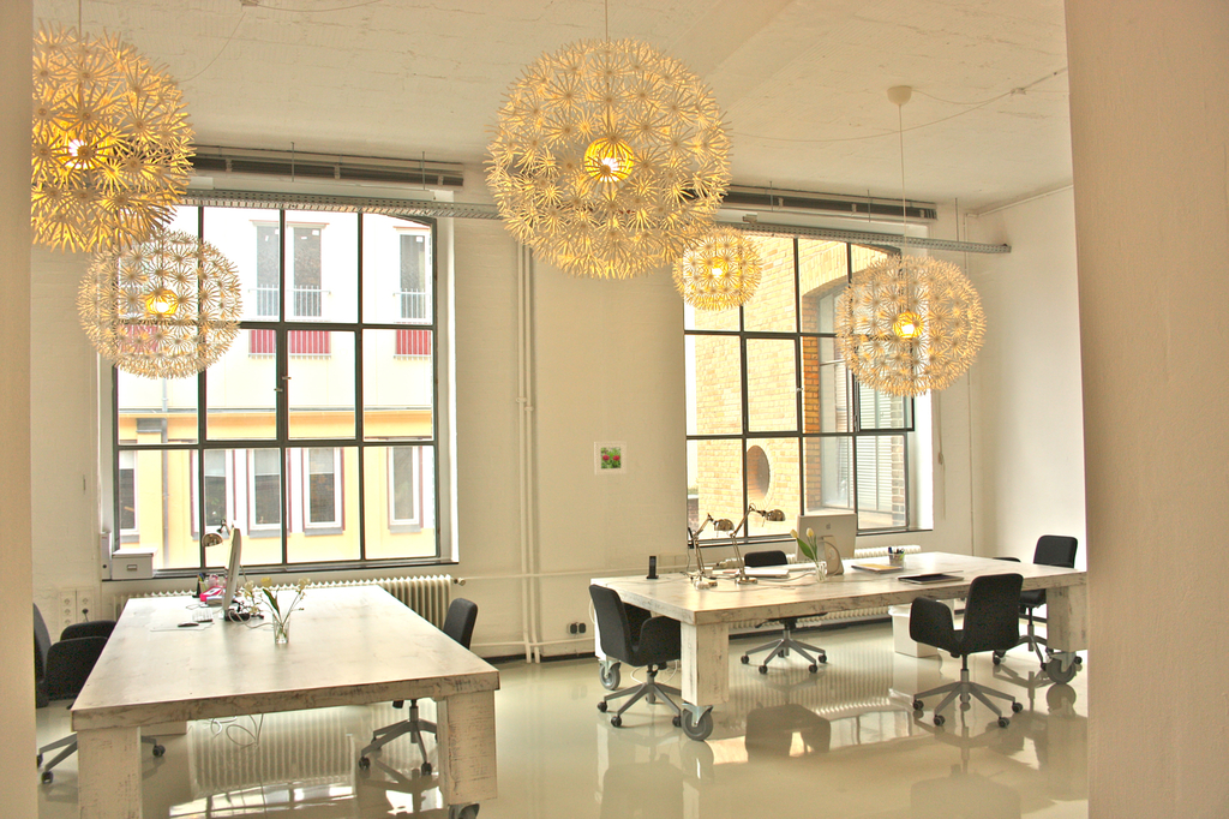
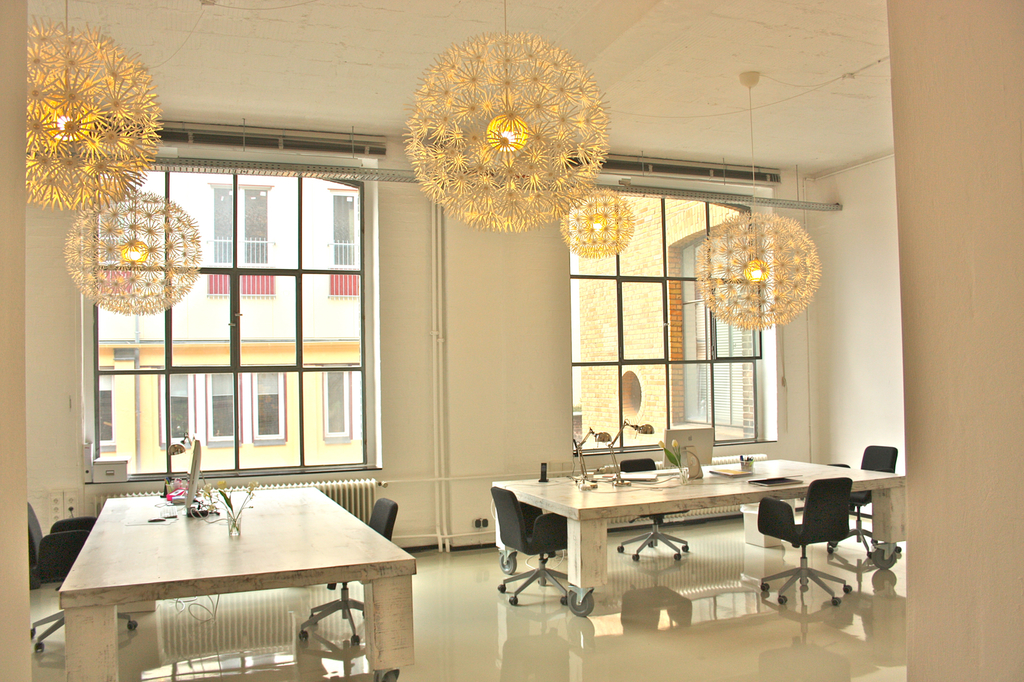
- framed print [593,440,628,477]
